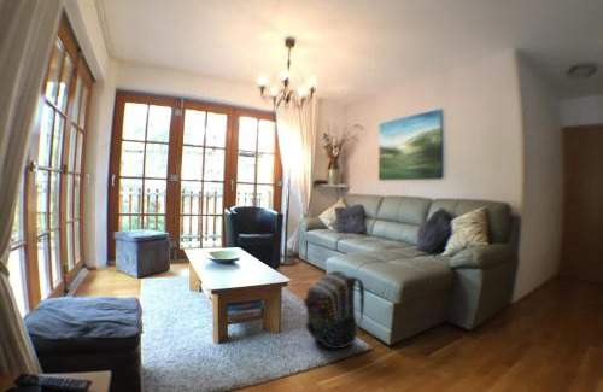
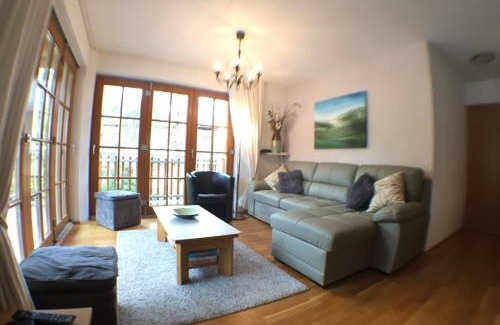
- backpack [303,270,365,350]
